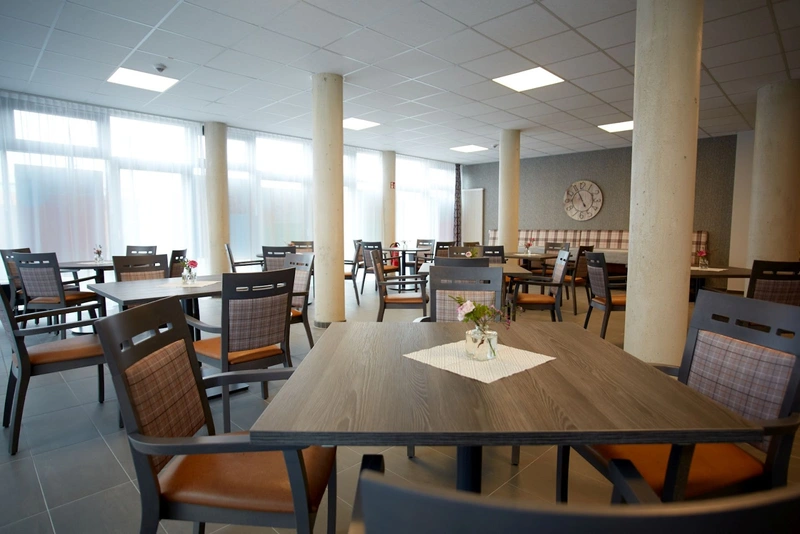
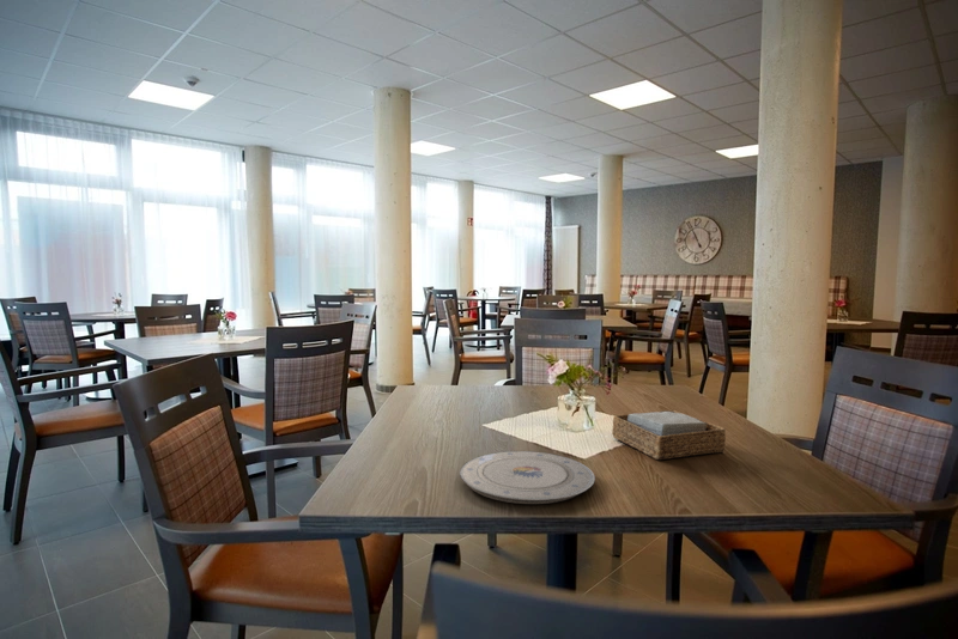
+ plate [459,450,596,505]
+ napkin holder [611,409,727,461]
